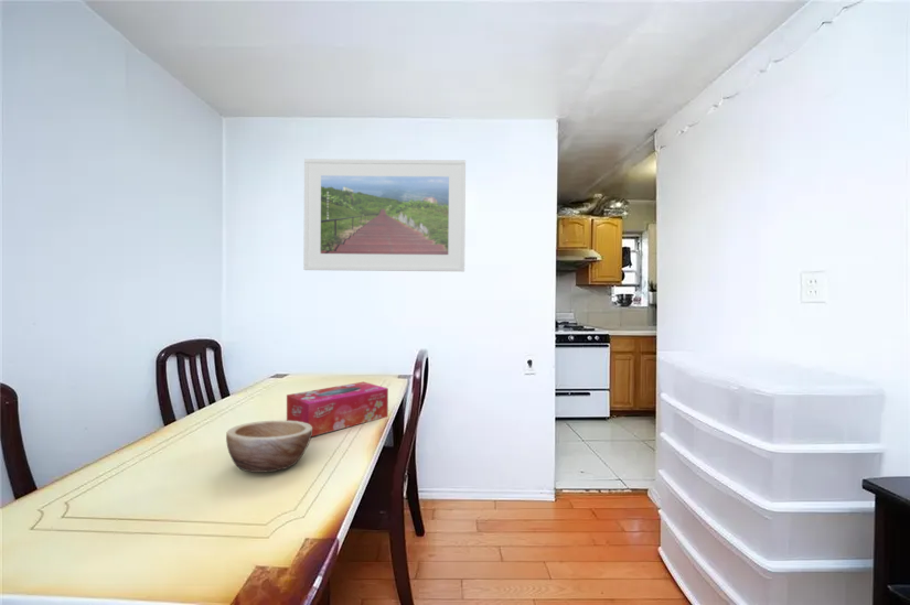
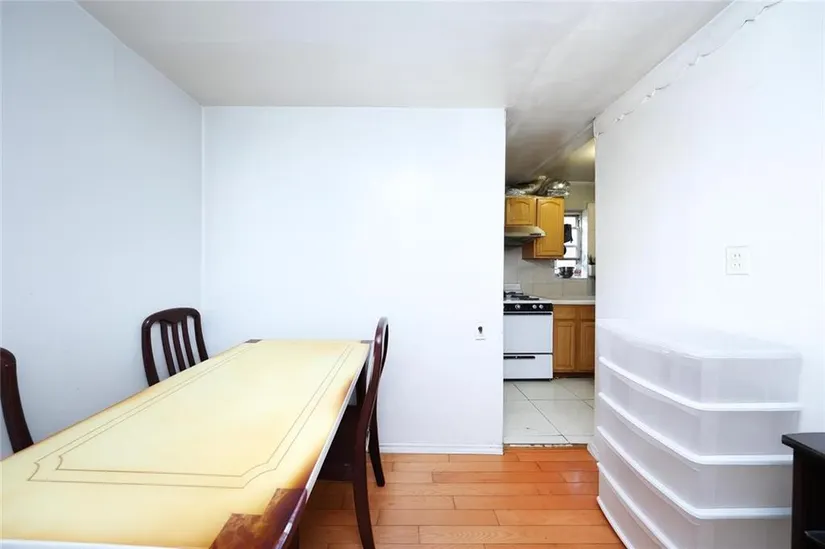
- tissue box [286,380,389,437]
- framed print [302,158,467,272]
- bowl [225,420,312,474]
